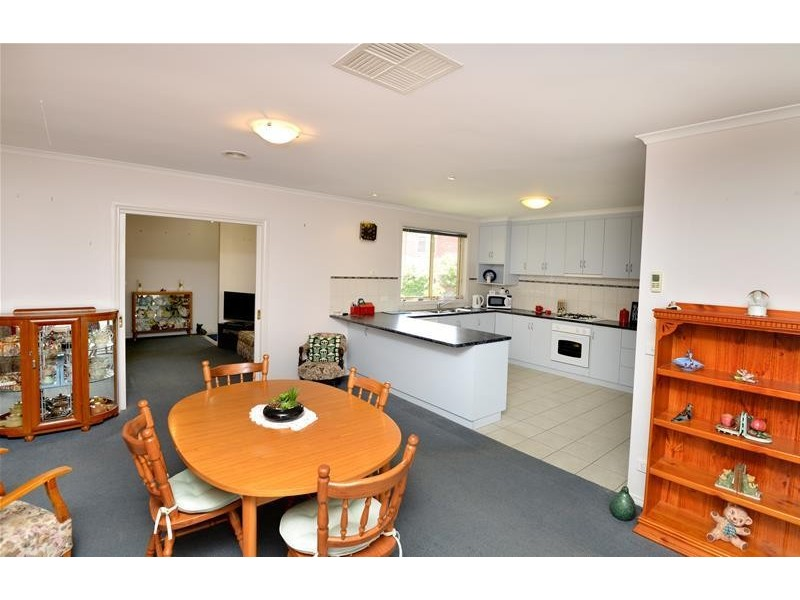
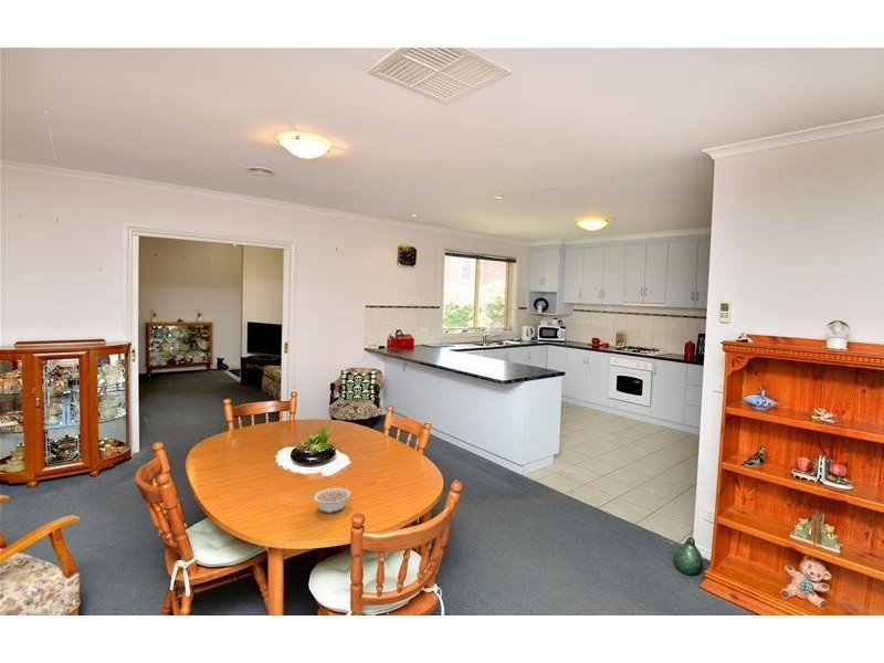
+ legume [305,486,351,514]
